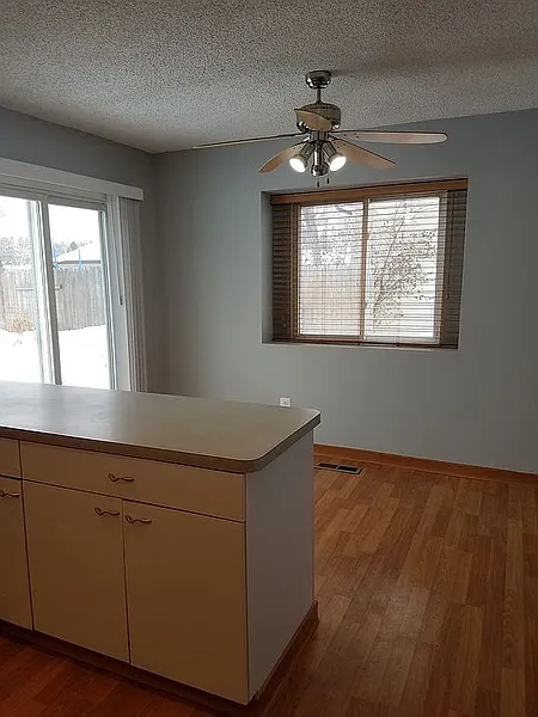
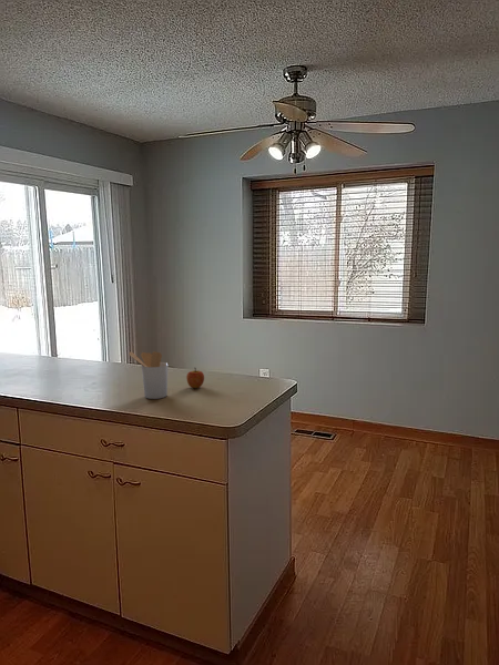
+ apple [185,367,205,389]
+ utensil holder [128,350,169,400]
